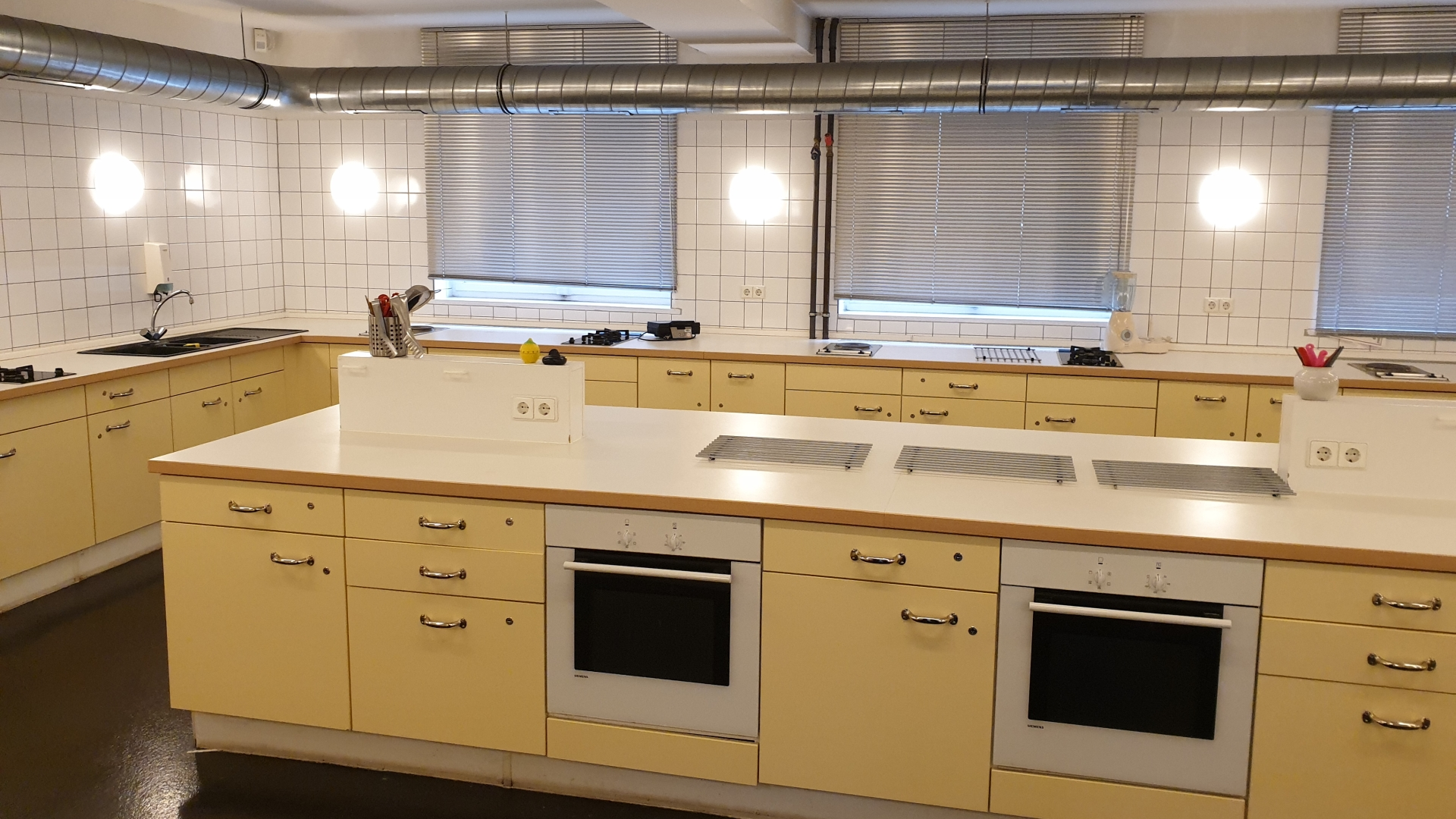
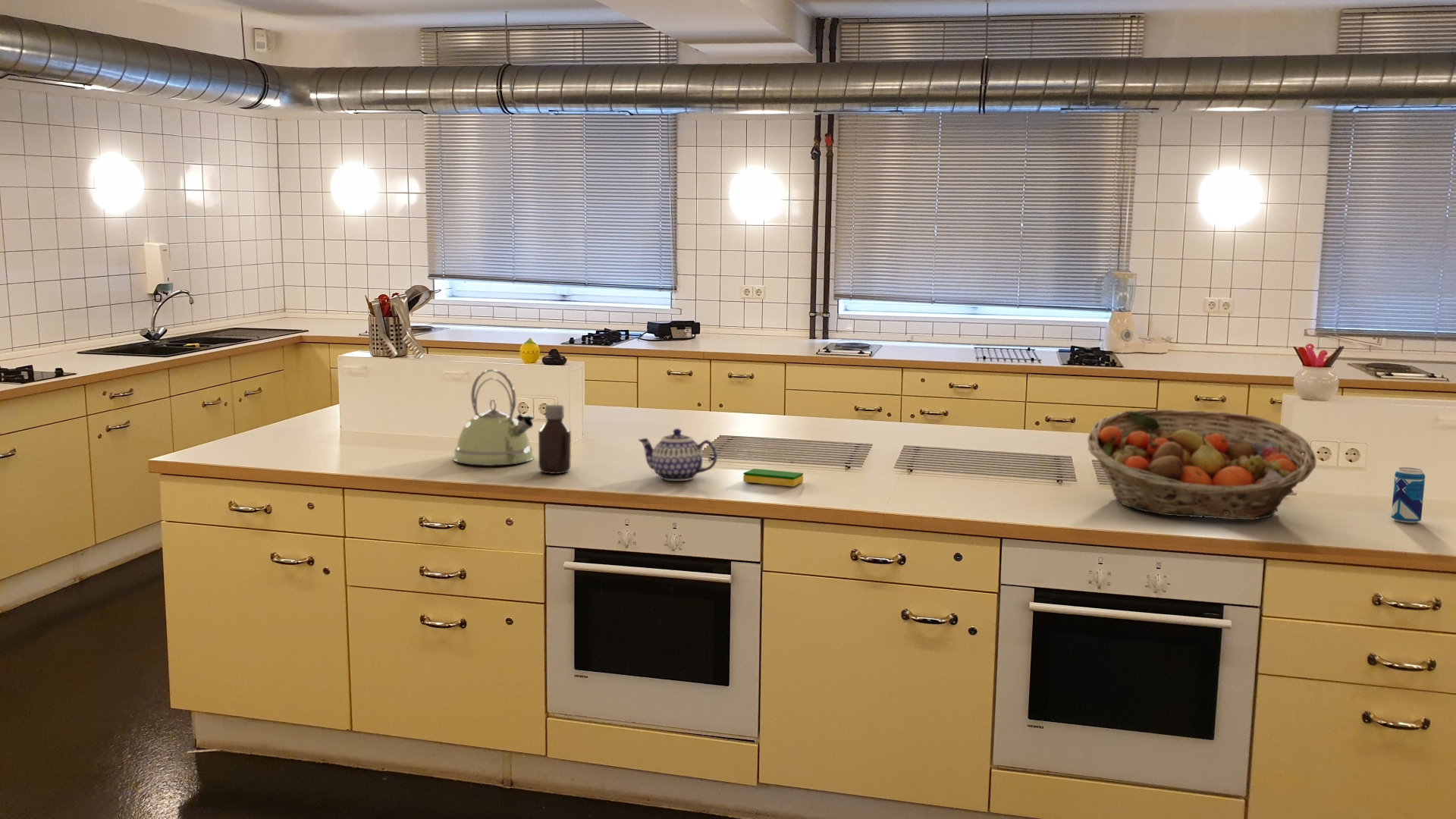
+ fruit basket [1087,409,1317,521]
+ bottle [538,404,572,475]
+ dish sponge [742,468,804,488]
+ beverage can [1391,466,1426,524]
+ teapot [637,428,718,482]
+ kettle [453,369,535,466]
